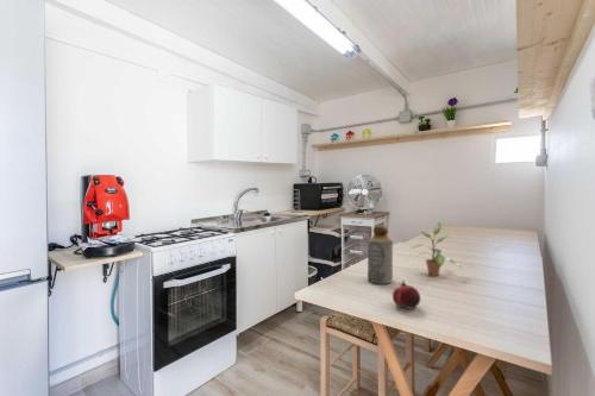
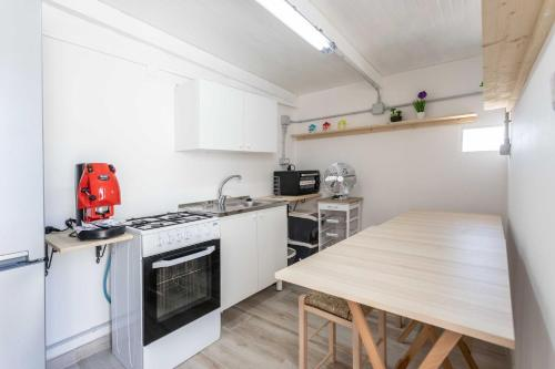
- potted plant [409,221,463,277]
- bottle [367,225,394,284]
- fruit [392,279,421,310]
